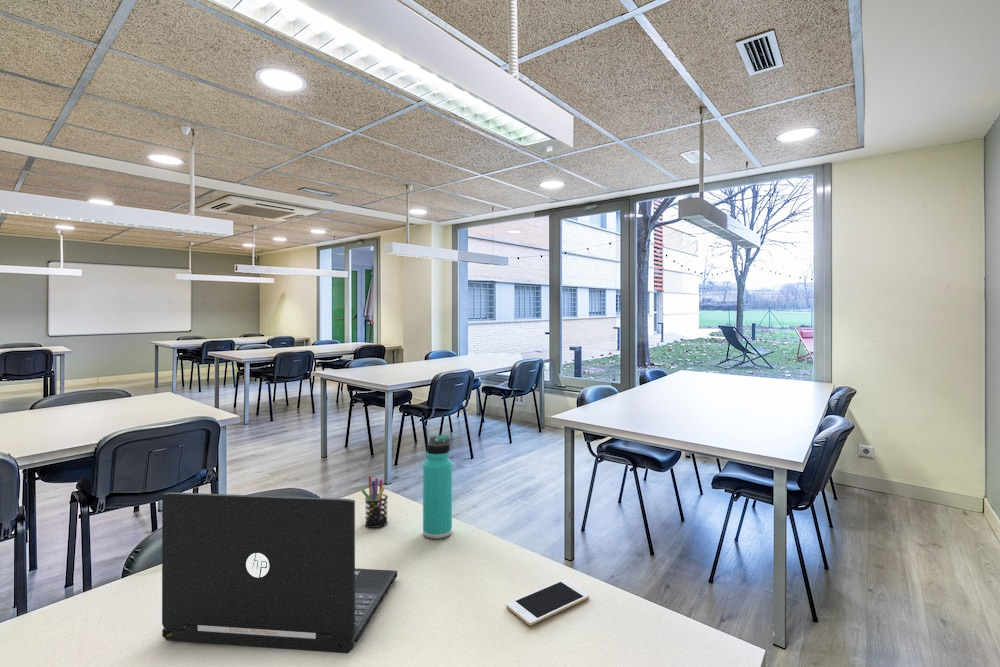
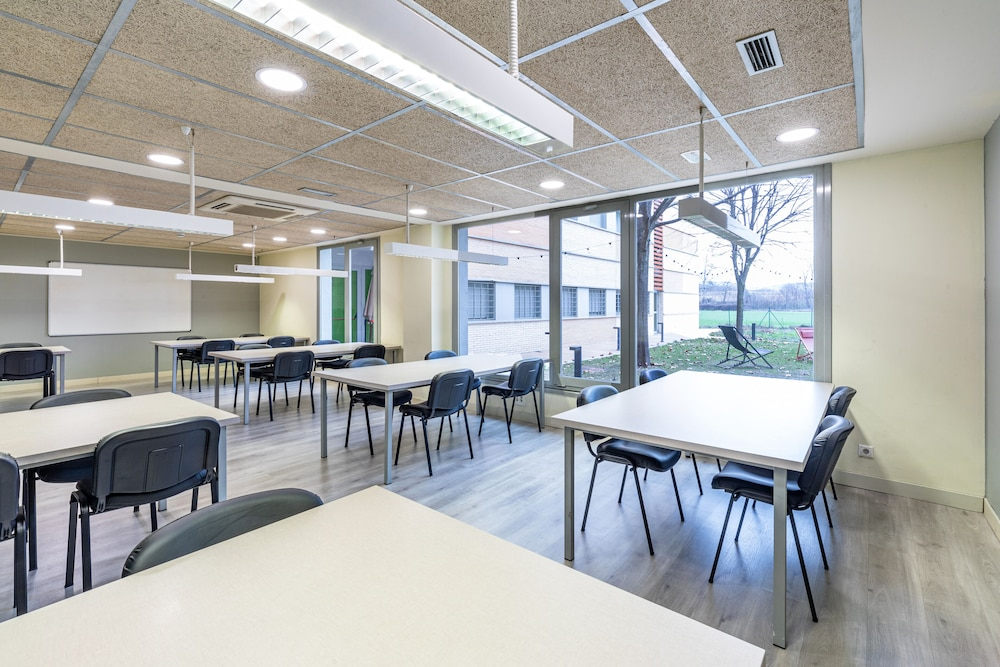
- pen holder [360,475,389,529]
- laptop [161,491,398,654]
- cell phone [505,578,590,626]
- thermos bottle [422,433,453,540]
